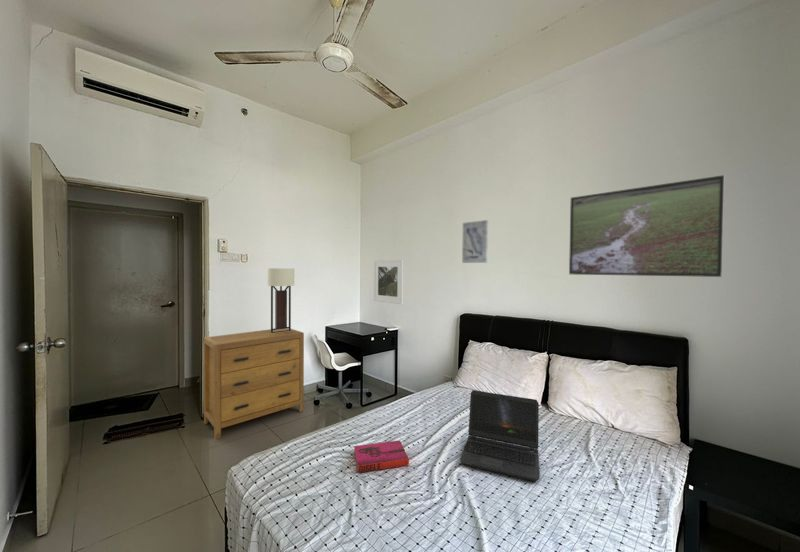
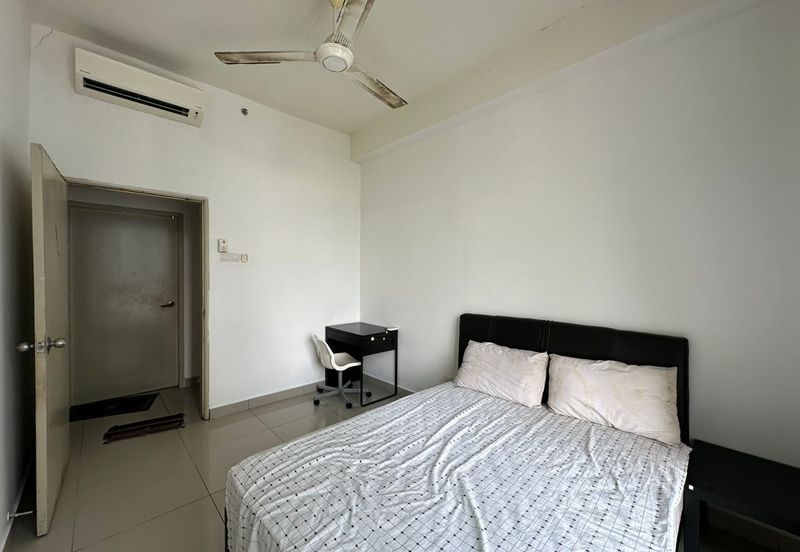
- wall sconce [267,267,295,333]
- wall art [461,219,489,264]
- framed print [568,174,725,278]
- hardback book [353,439,410,474]
- laptop computer [459,389,541,483]
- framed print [373,259,405,305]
- dresser [203,328,305,440]
